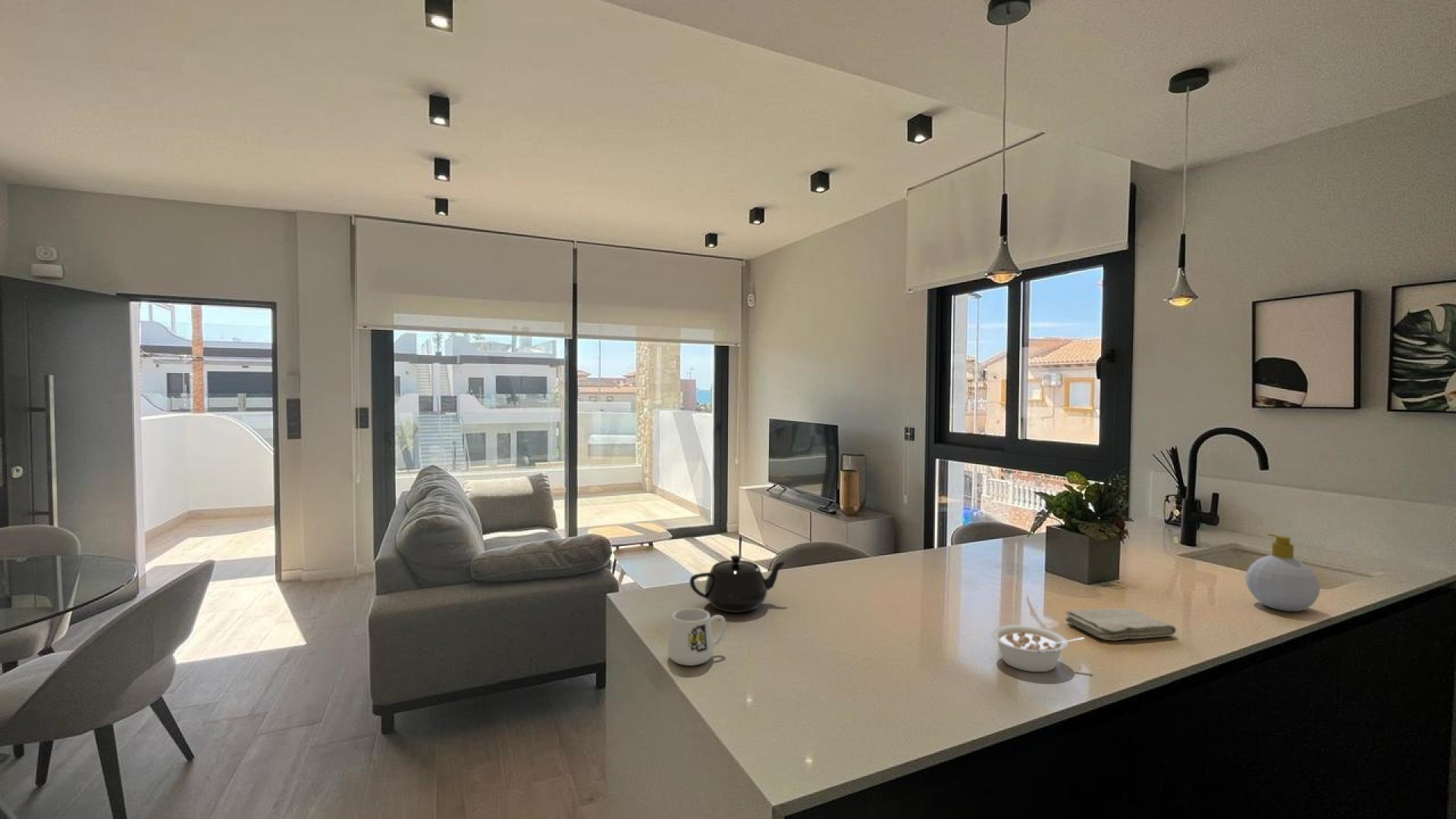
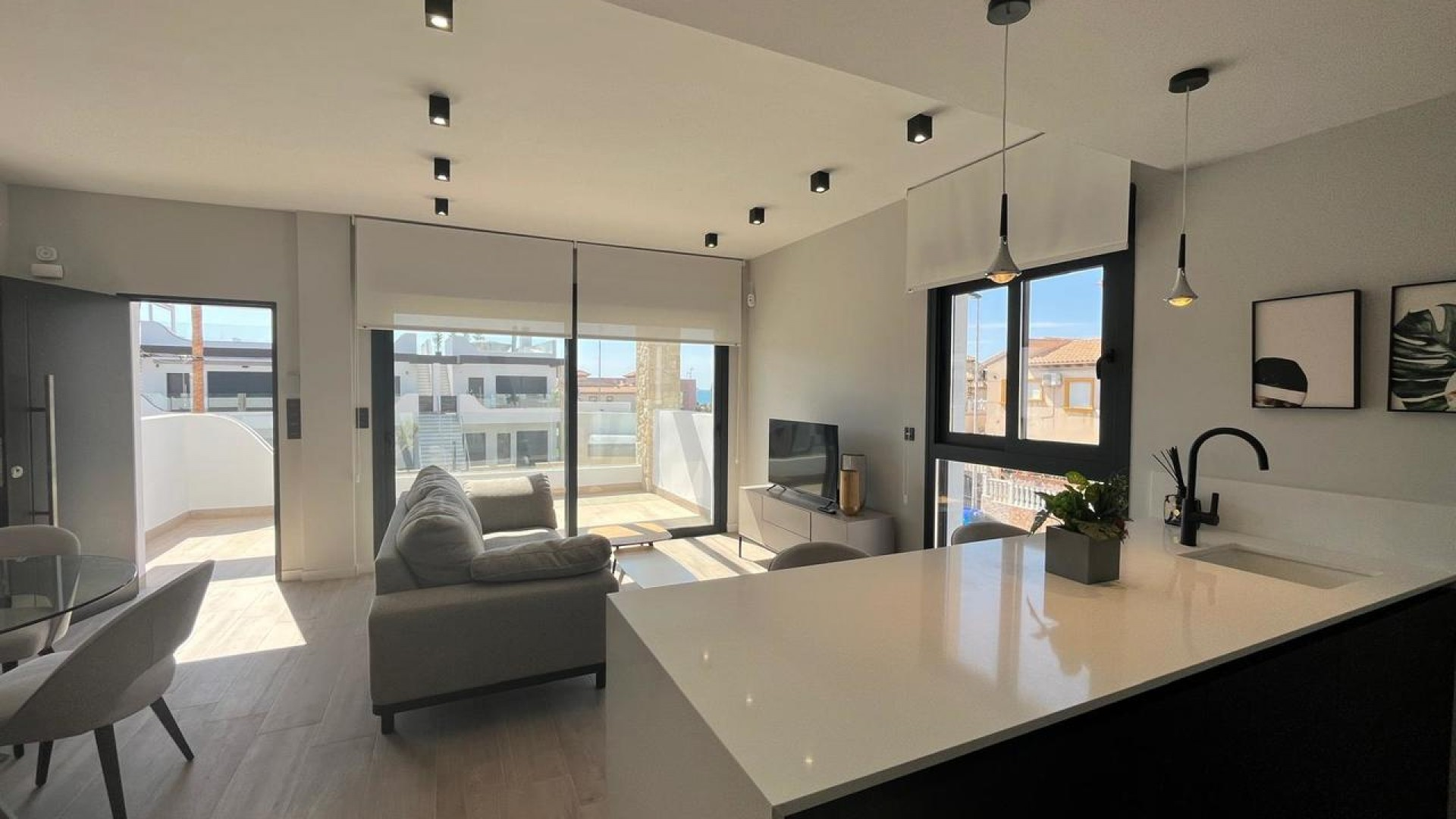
- teapot [689,554,787,613]
- soap bottle [1245,533,1321,612]
- washcloth [1065,607,1177,641]
- mug [667,607,726,667]
- legume [991,624,1085,673]
